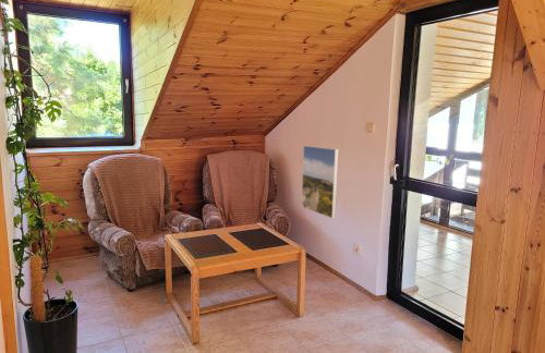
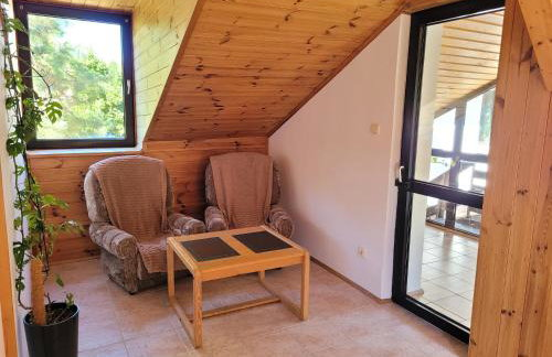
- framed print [301,144,340,219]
